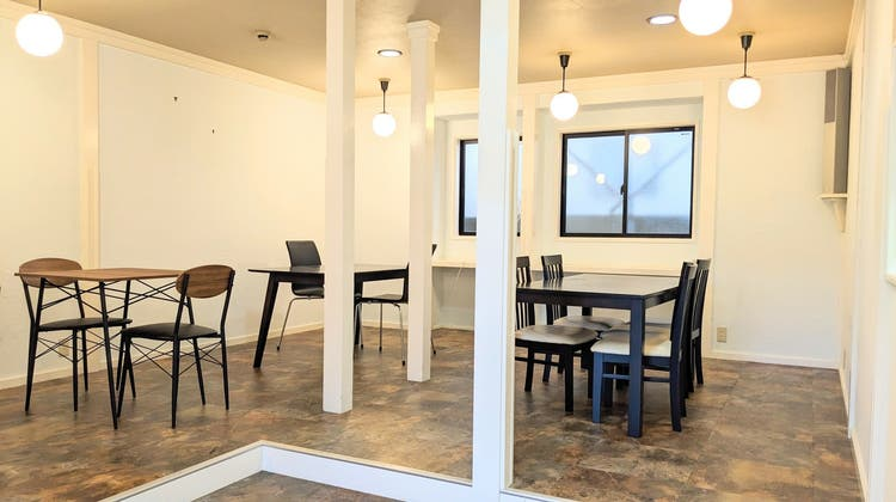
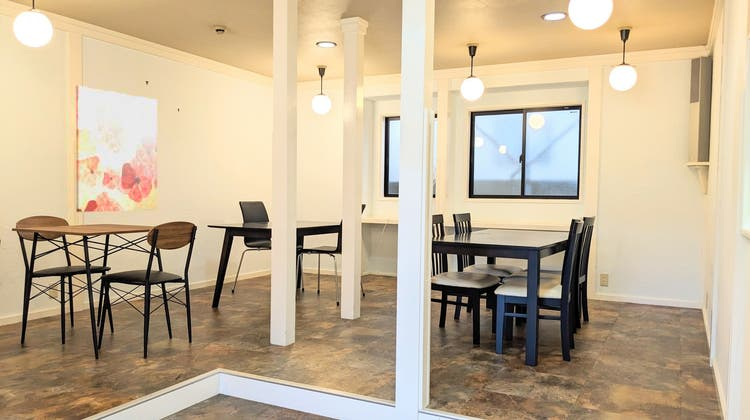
+ wall art [75,84,158,213]
